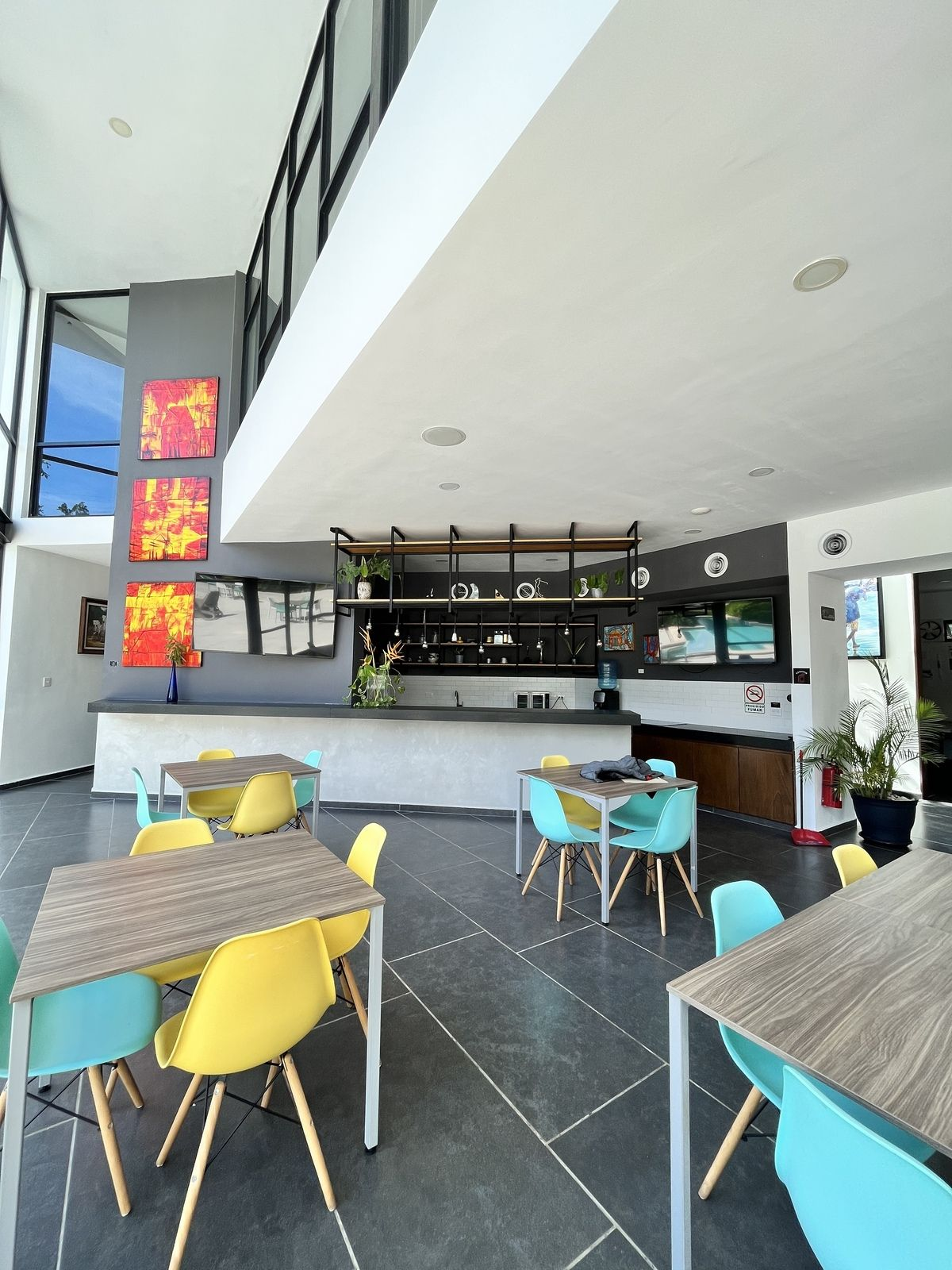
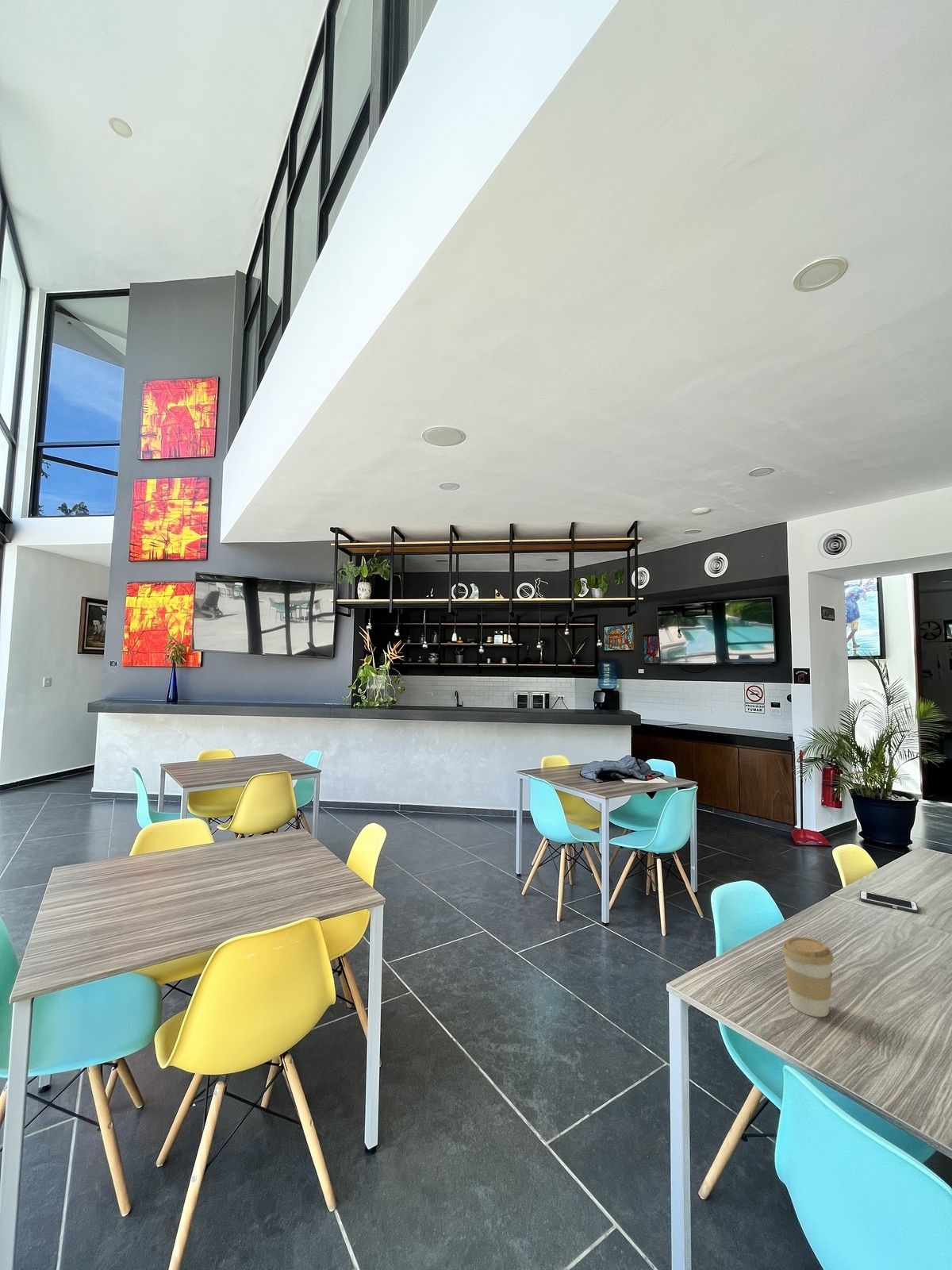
+ coffee cup [781,937,835,1018]
+ cell phone [859,890,919,914]
